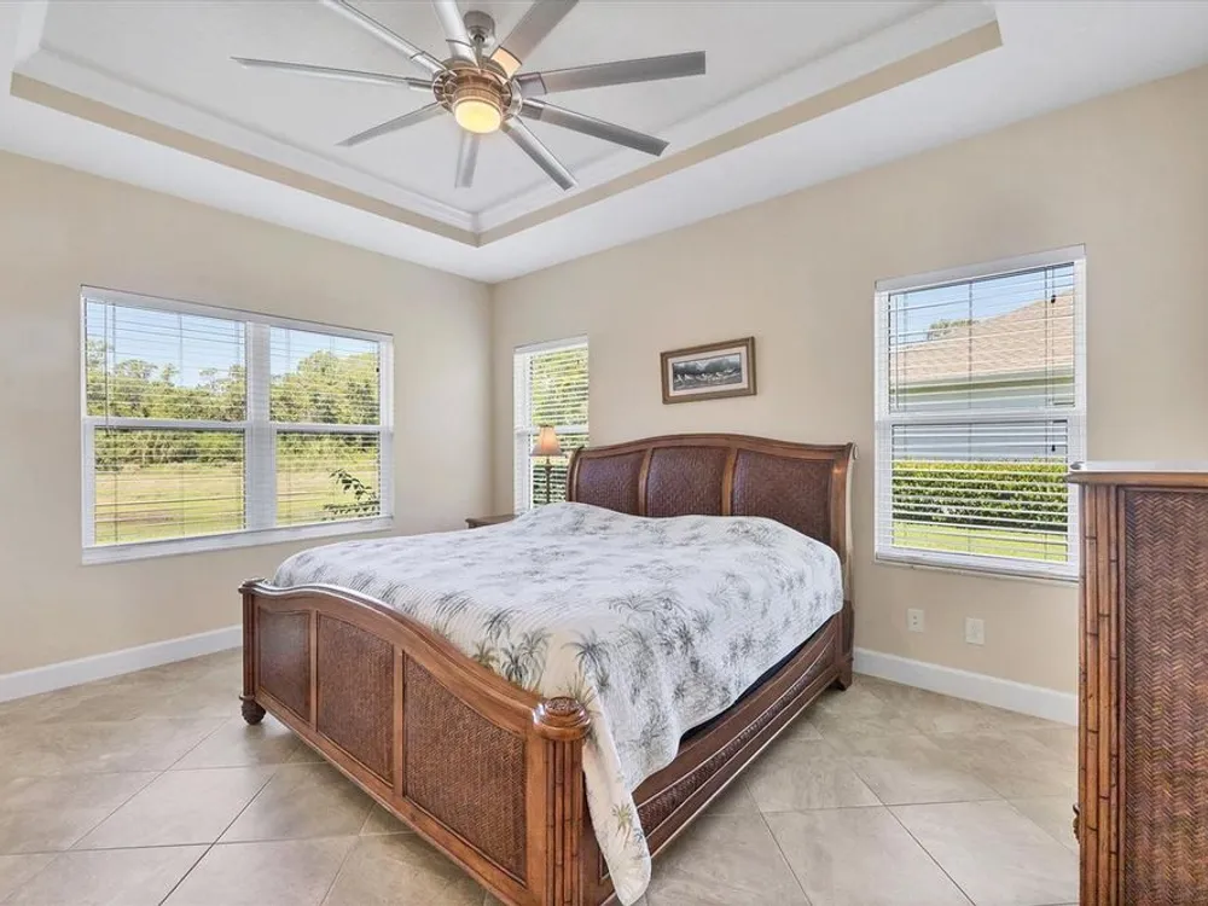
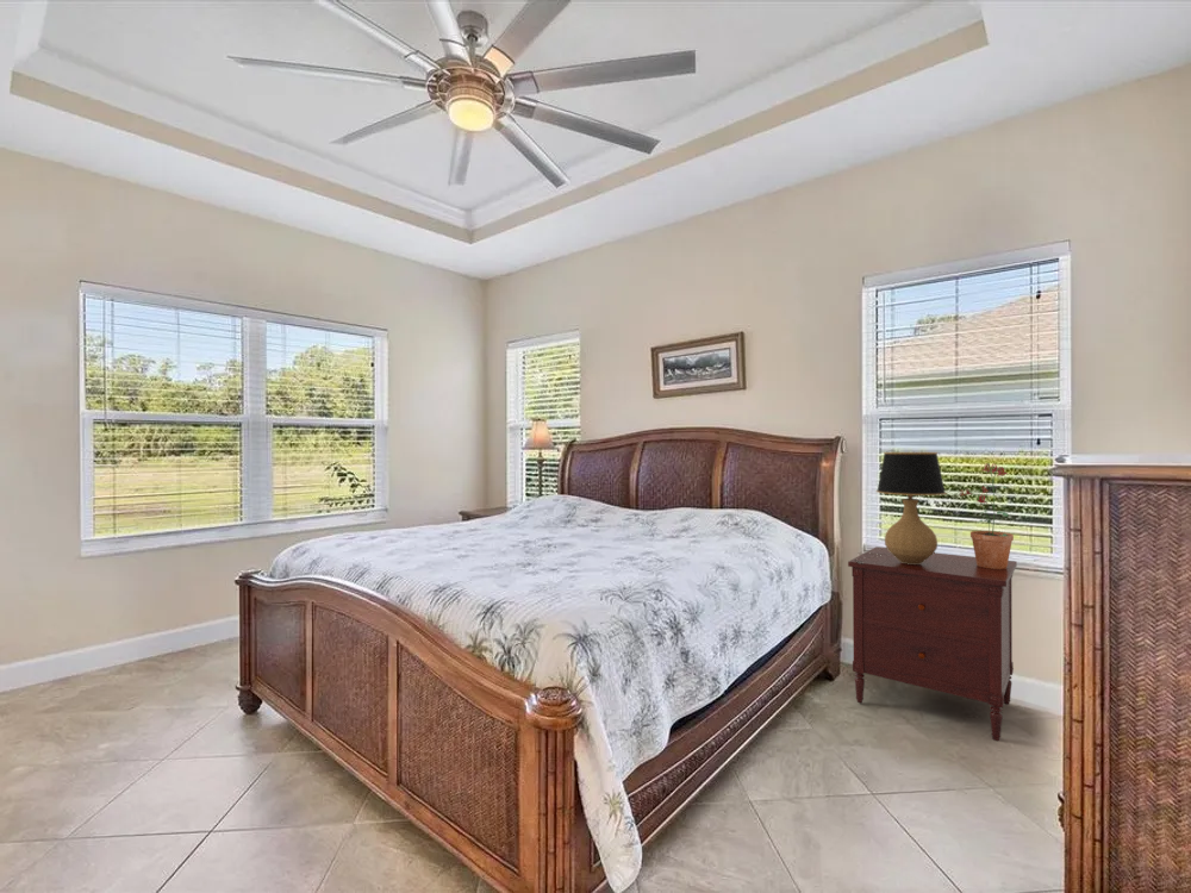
+ table lamp [856,451,948,564]
+ dresser [847,545,1018,742]
+ potted plant [958,462,1015,569]
